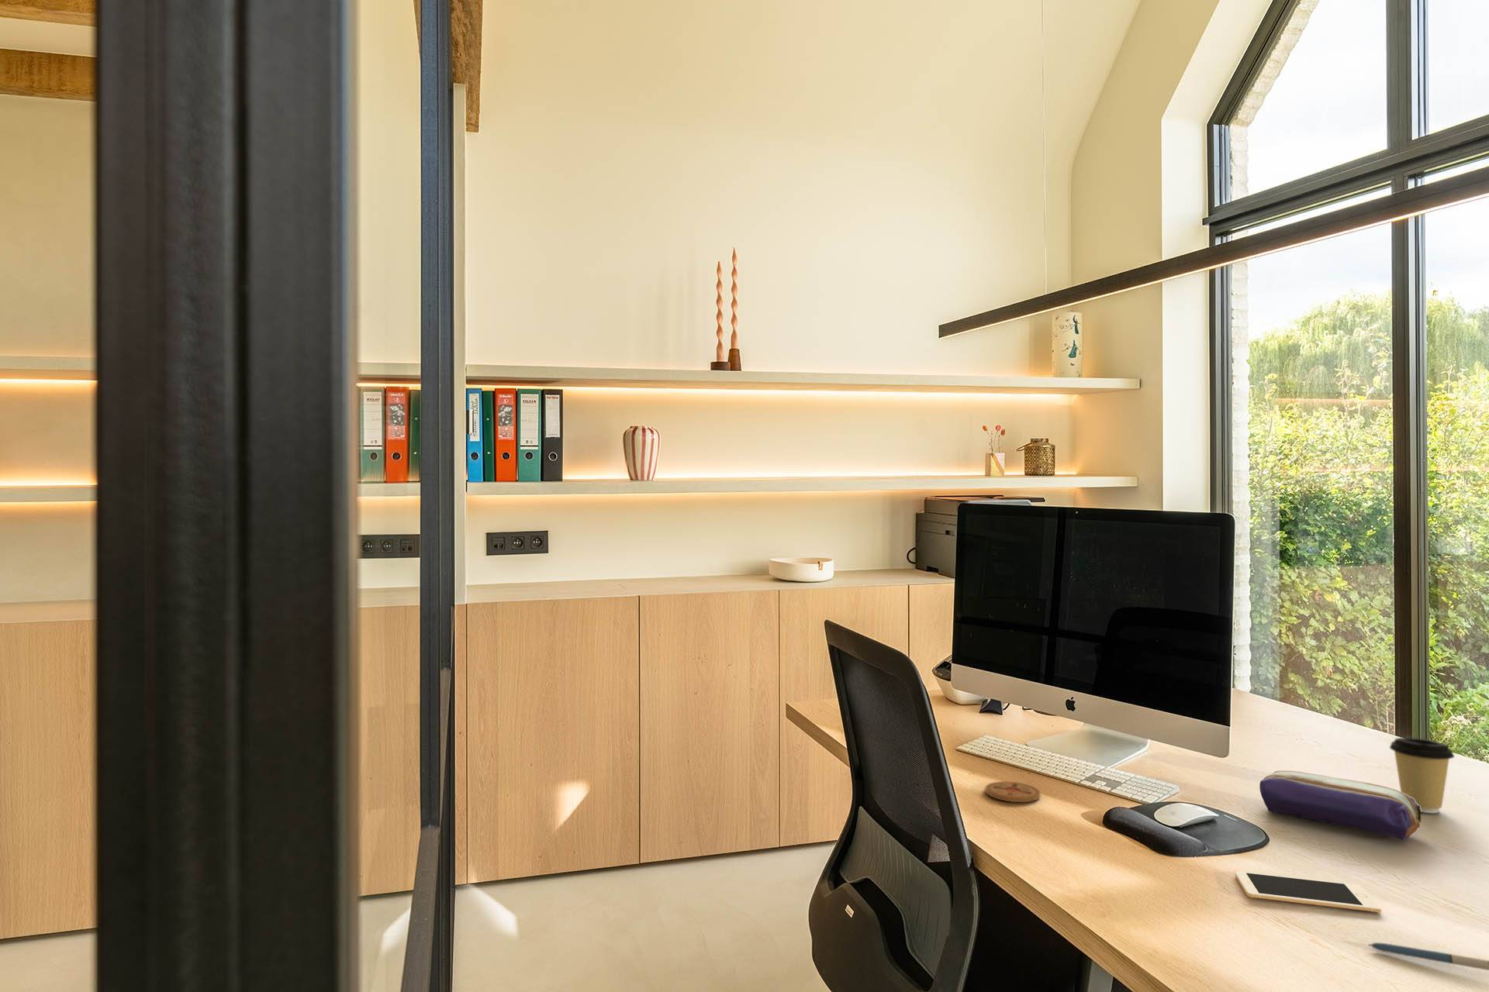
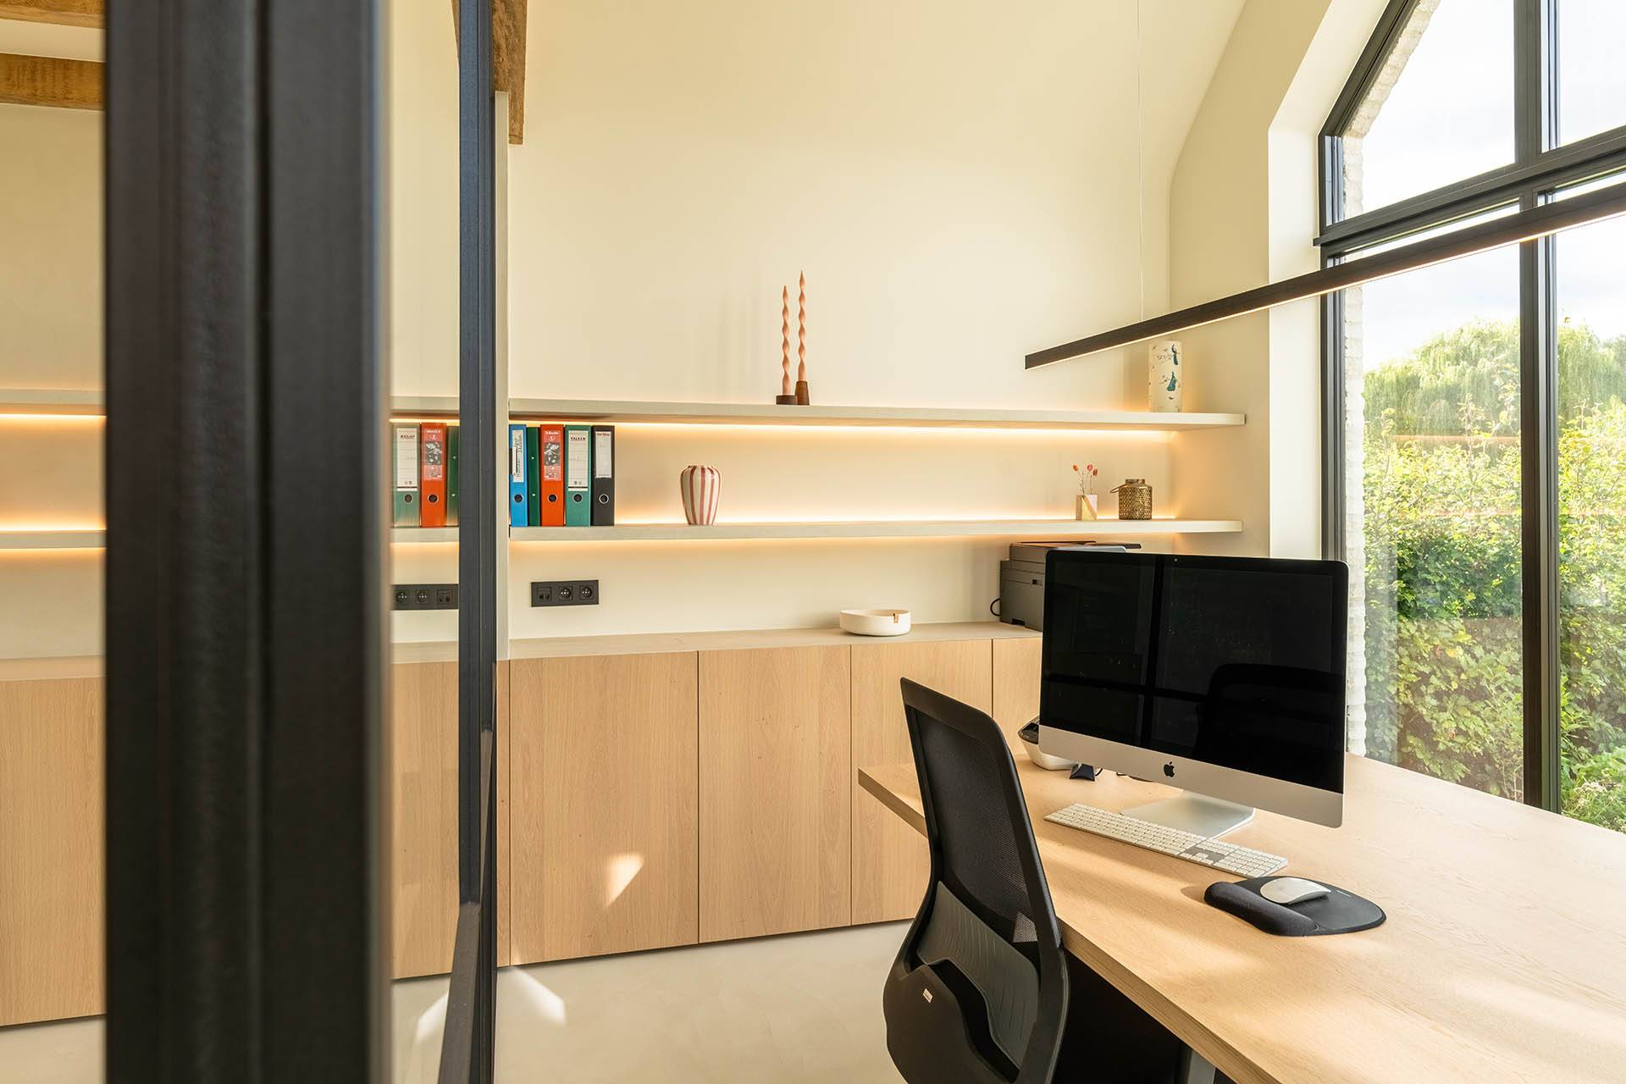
- cell phone [1234,870,1382,913]
- coaster [984,781,1041,803]
- coffee cup [1389,737,1455,814]
- pen [1367,942,1489,971]
- pencil case [1259,769,1421,840]
